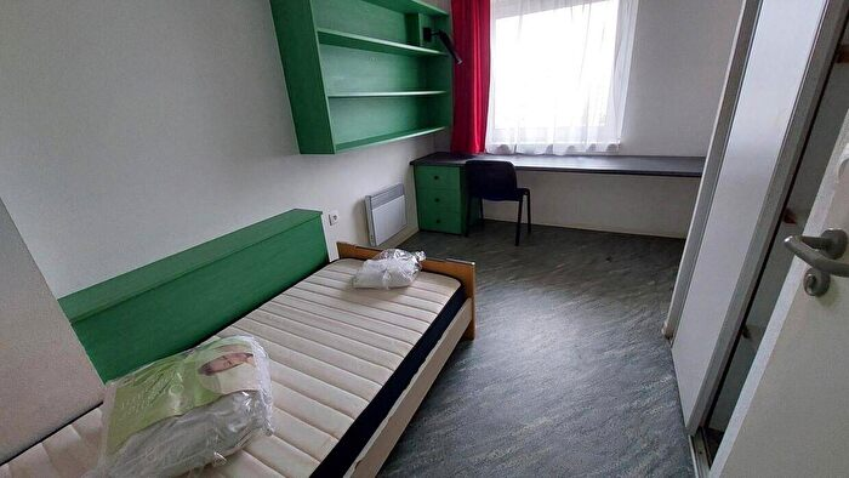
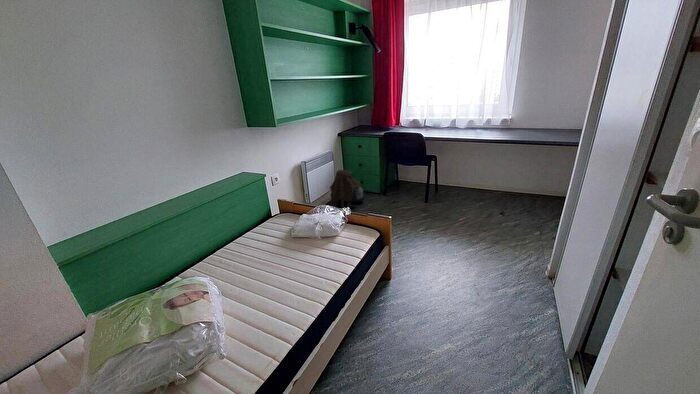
+ backpack [329,169,365,209]
